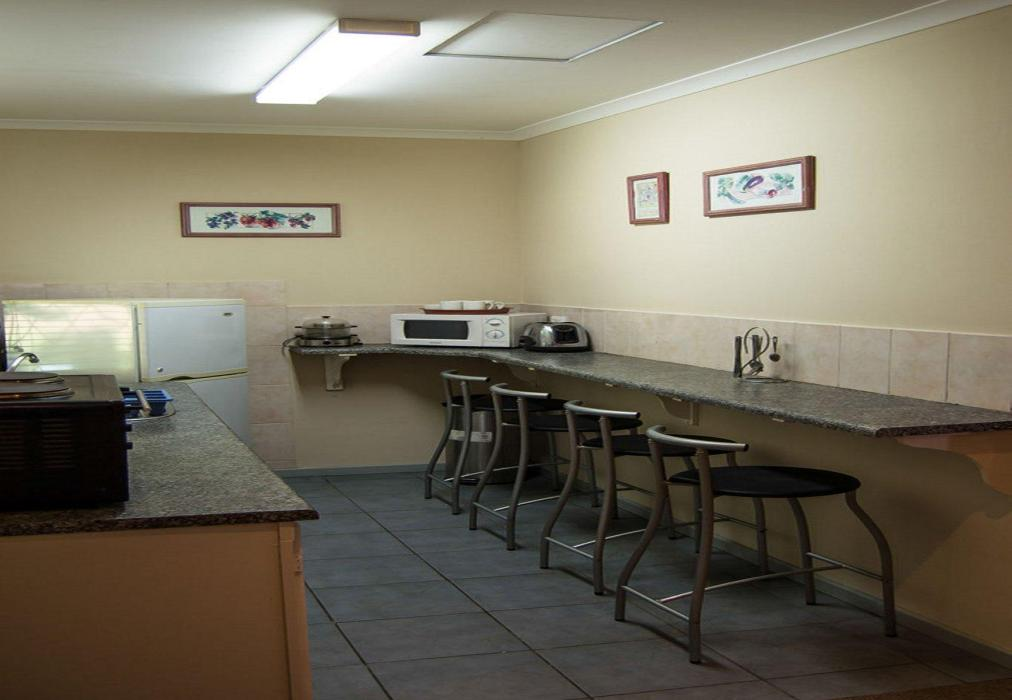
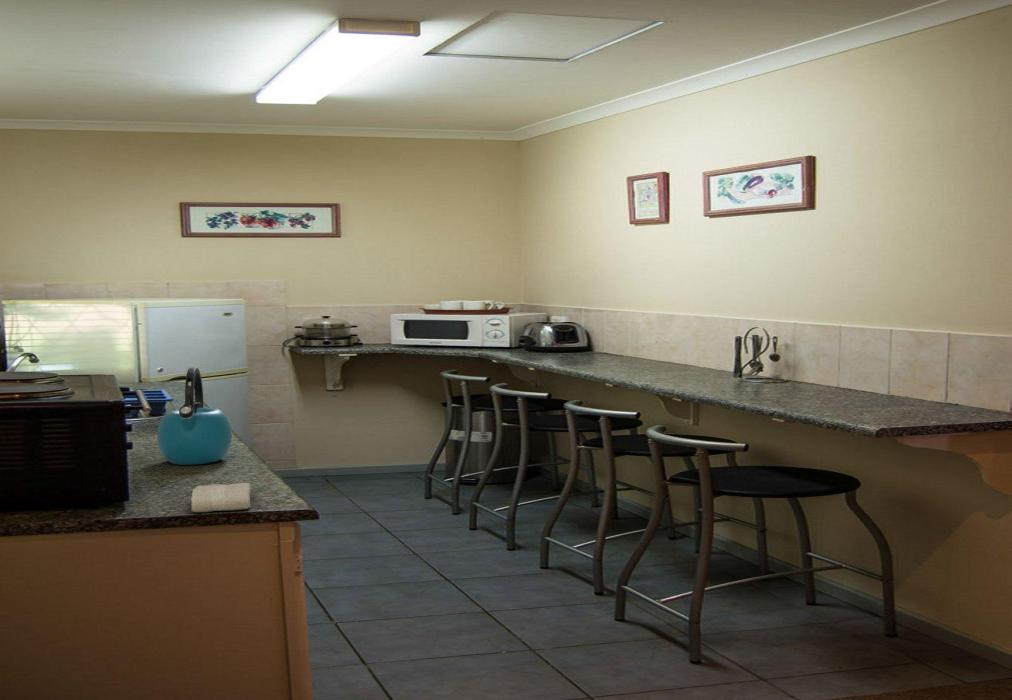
+ kettle [156,367,233,466]
+ washcloth [190,482,252,513]
